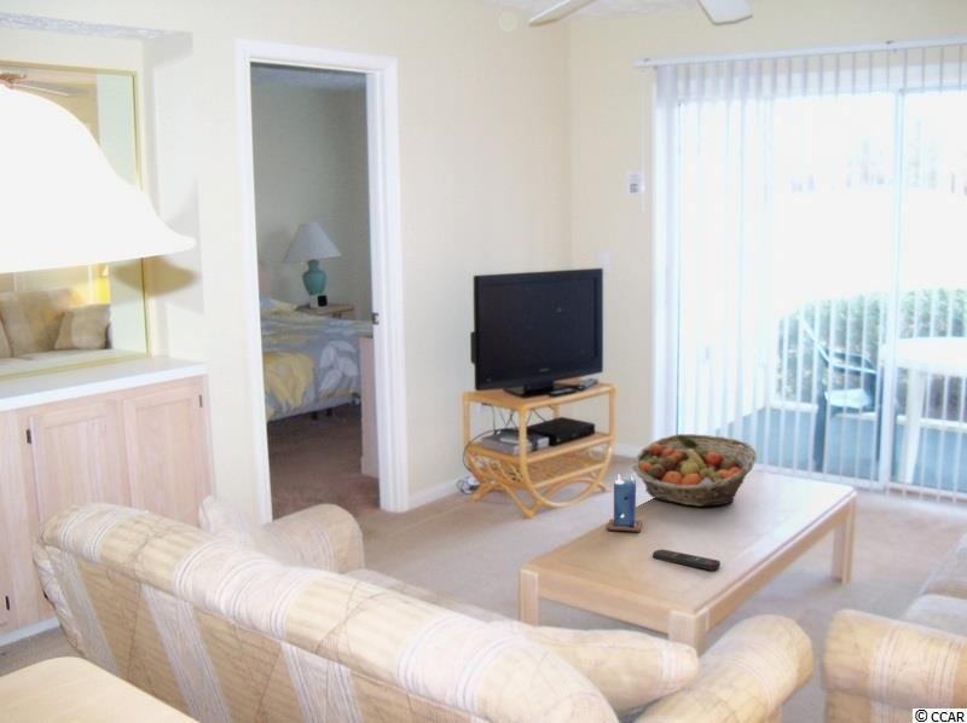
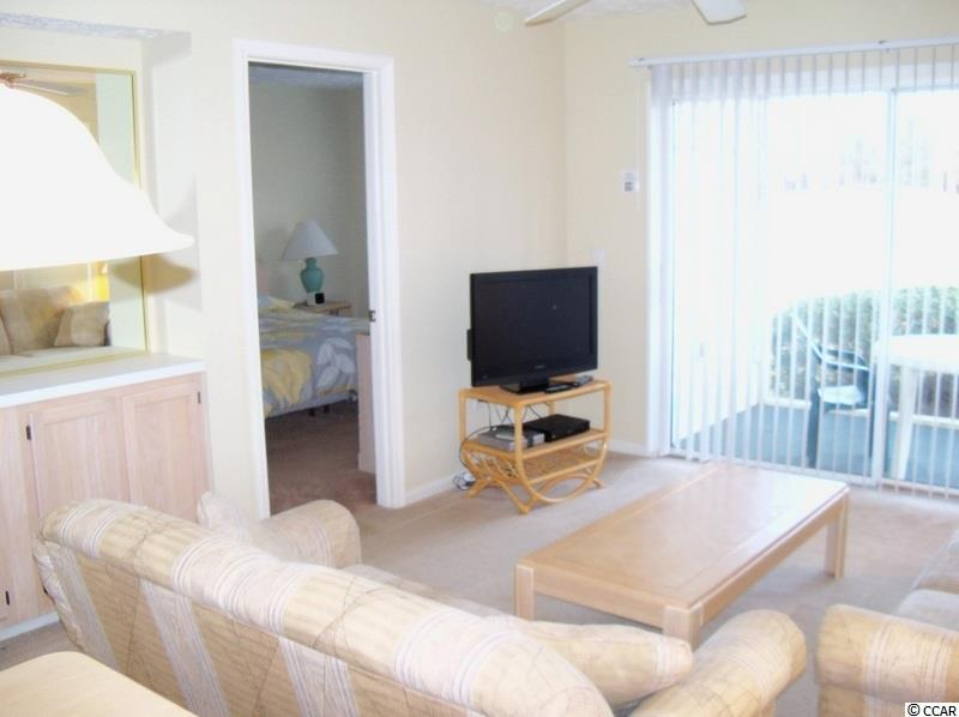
- fruit basket [631,433,758,508]
- candle [606,473,643,533]
- remote control [652,548,722,571]
